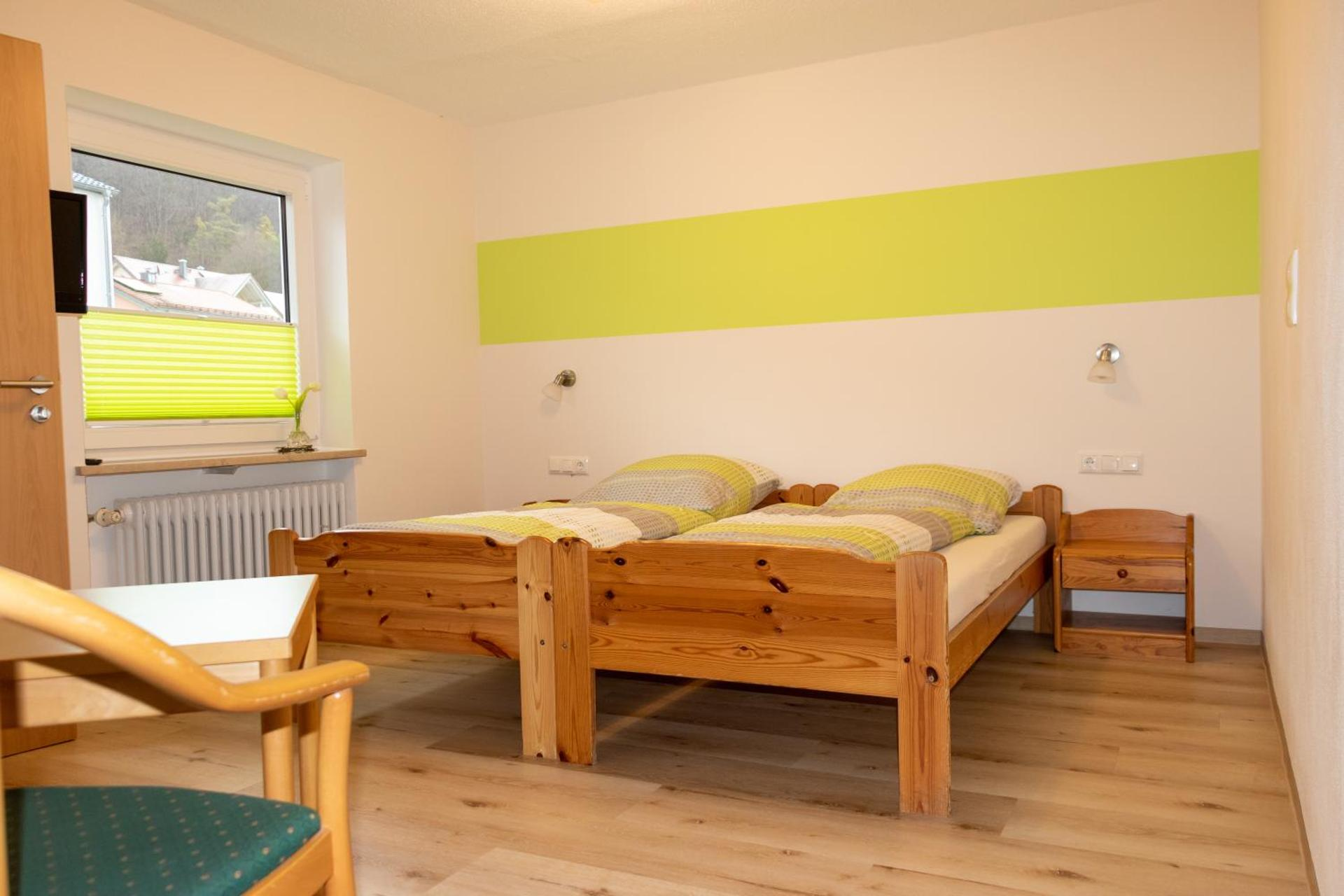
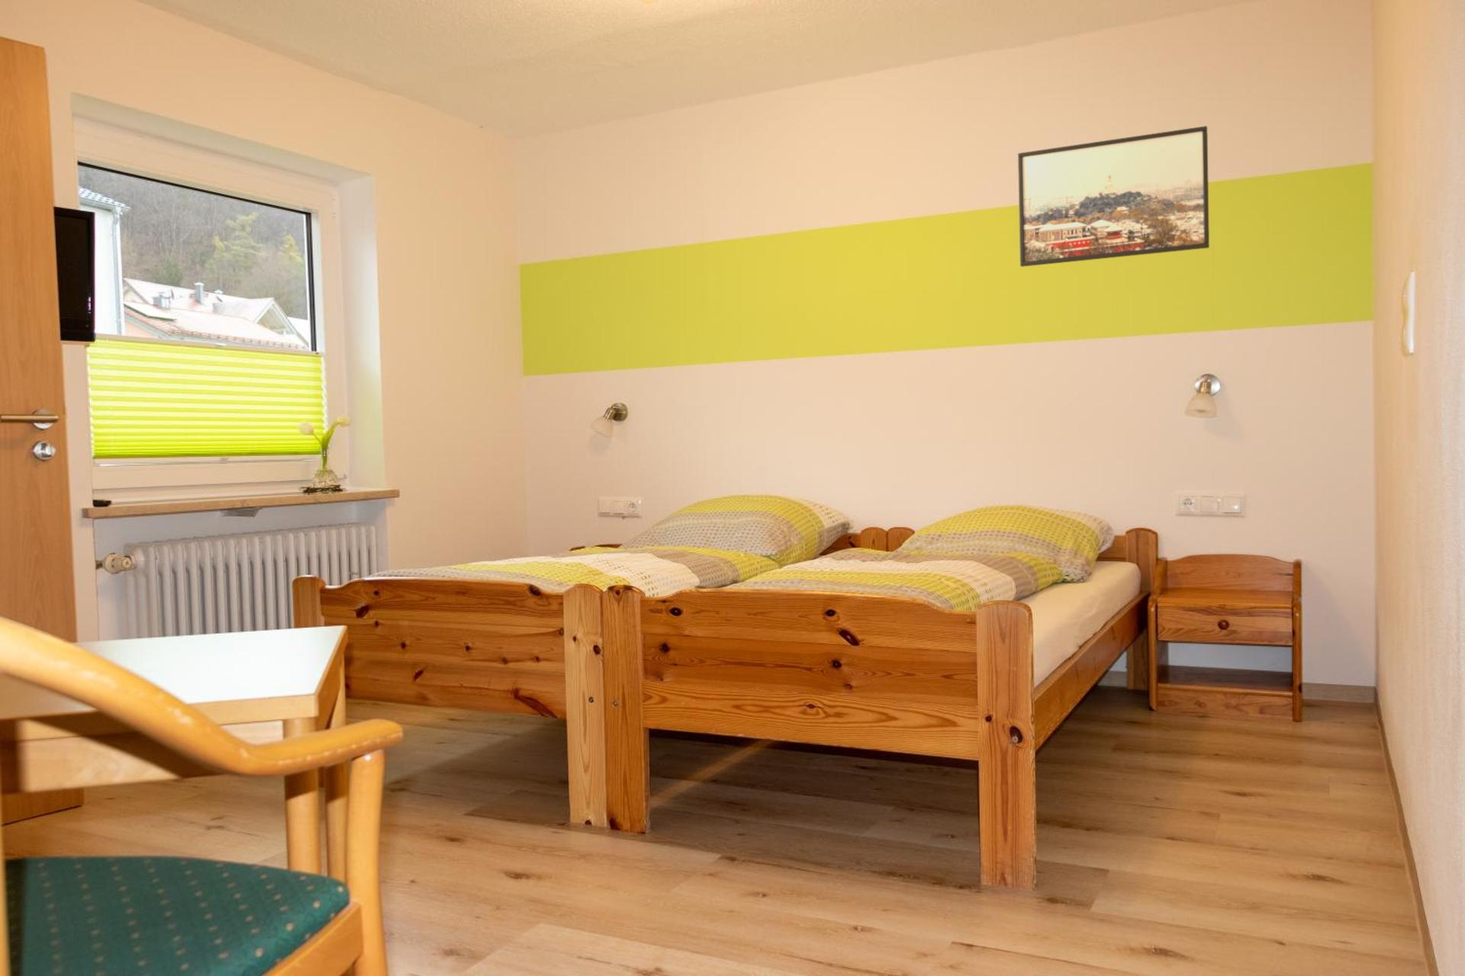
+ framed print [1017,125,1210,268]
